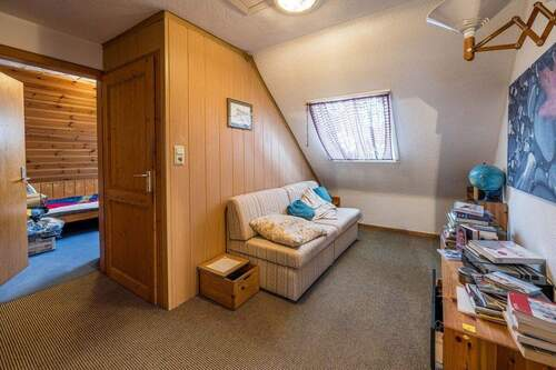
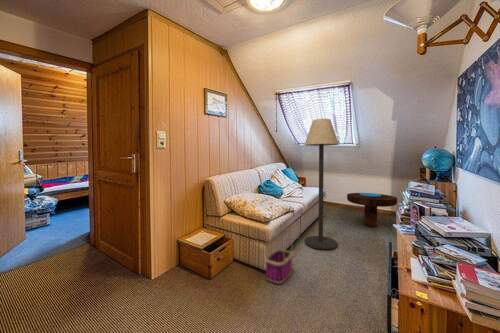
+ basket [264,233,294,285]
+ floor lamp [303,118,340,250]
+ side table [346,192,398,228]
